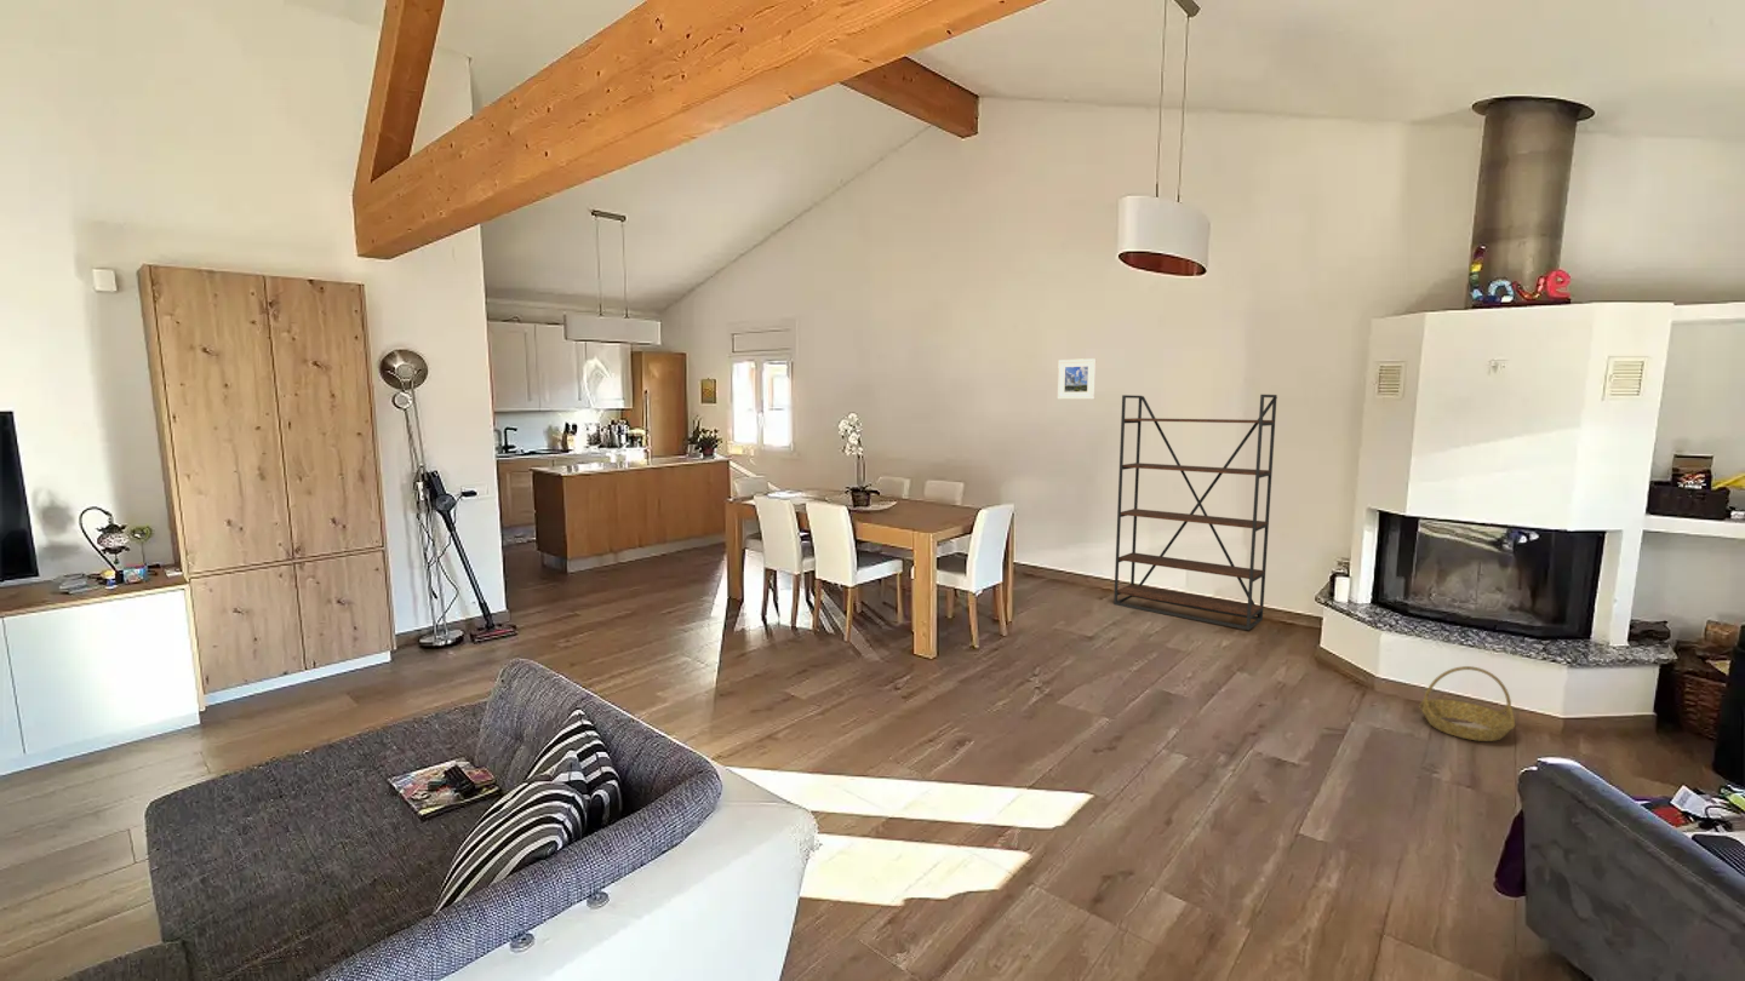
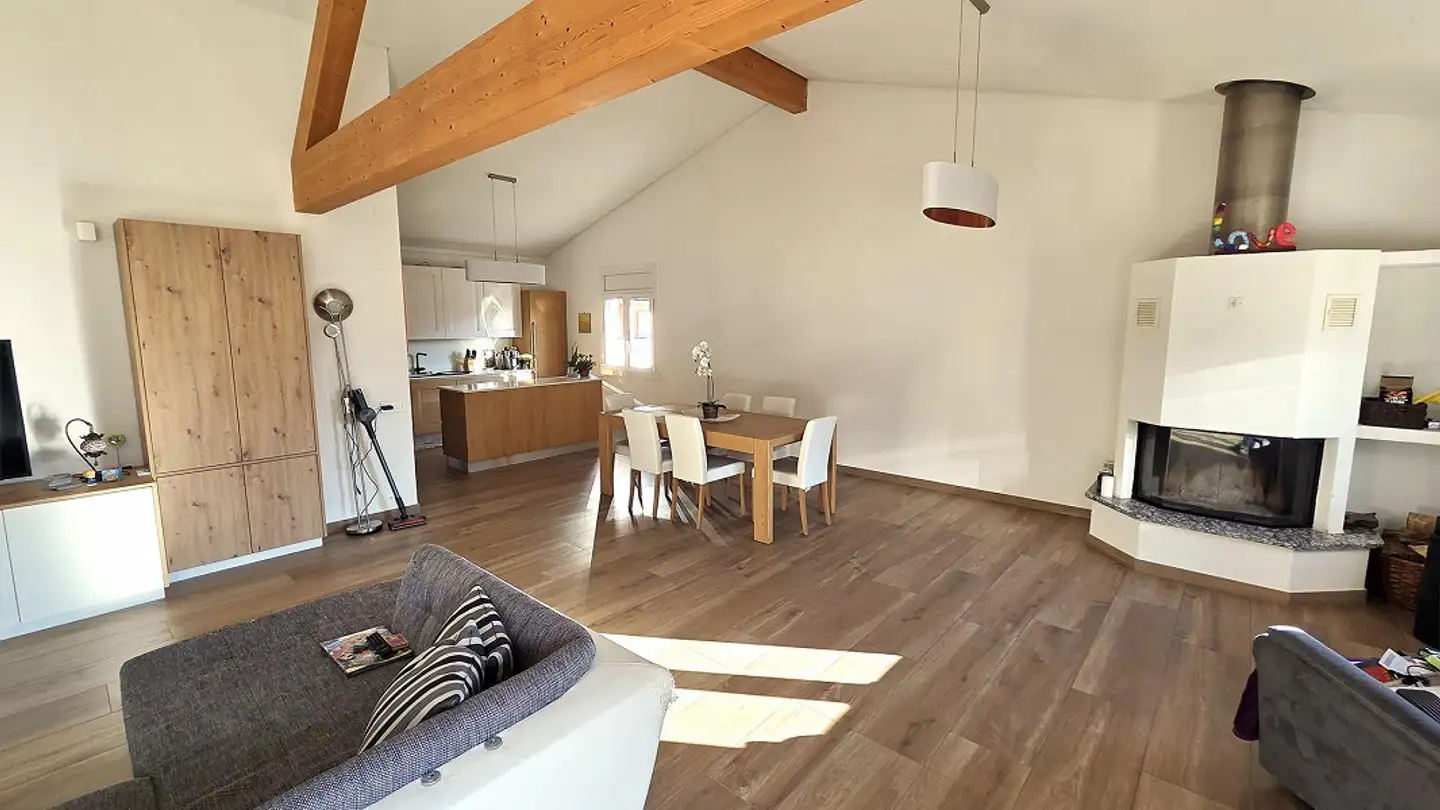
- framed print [1057,357,1098,401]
- bookshelf [1112,394,1278,631]
- basket [1418,665,1516,742]
